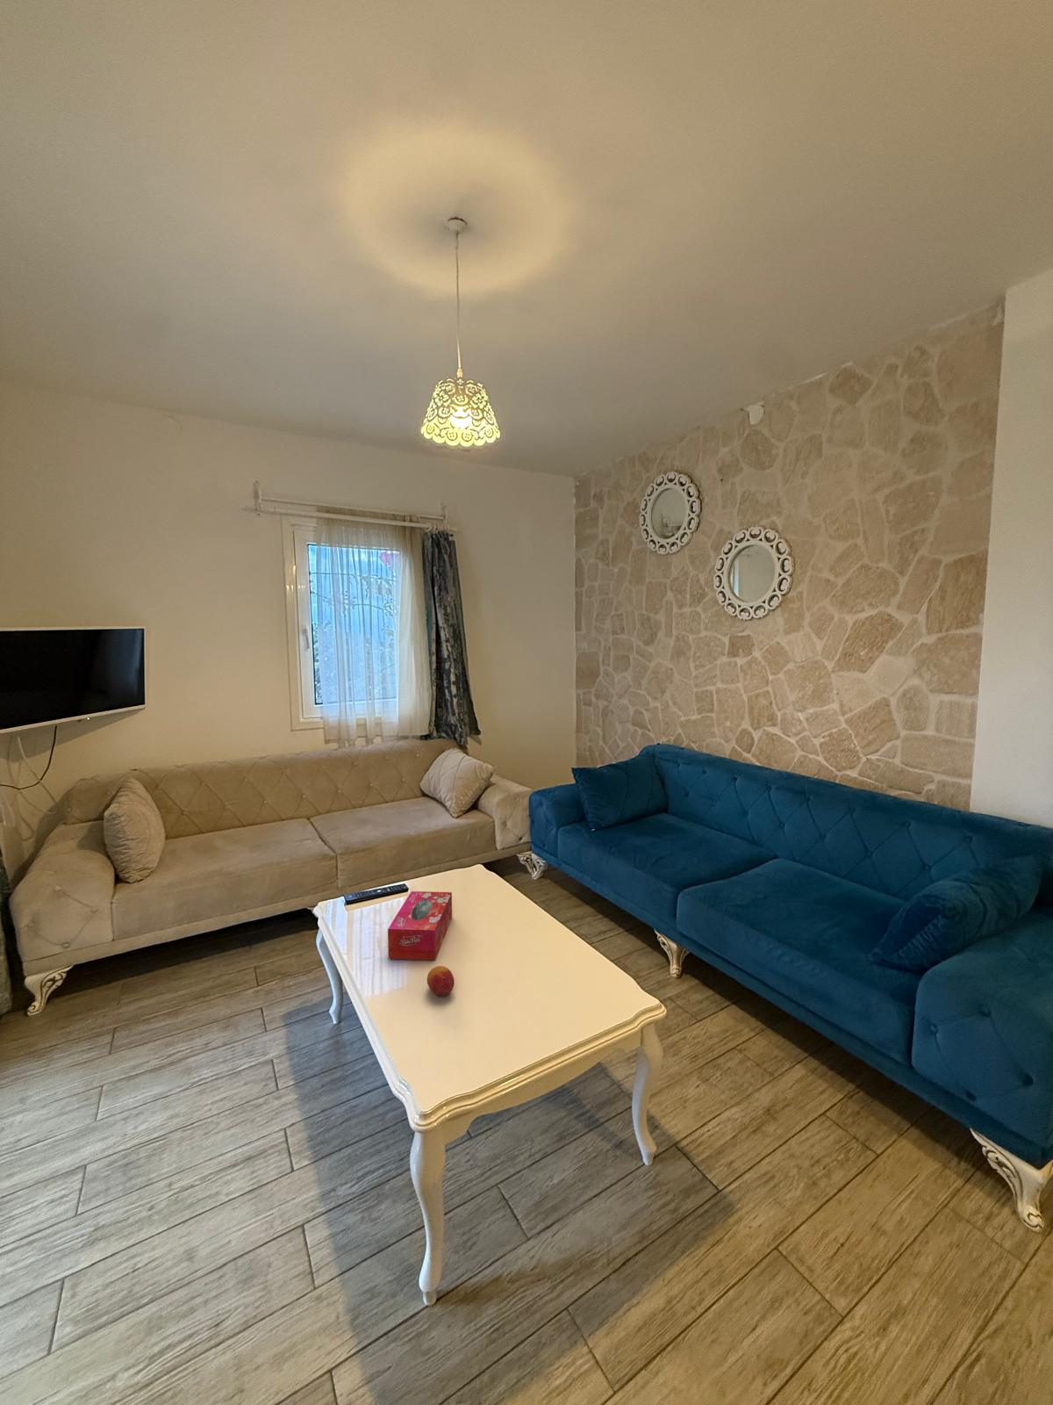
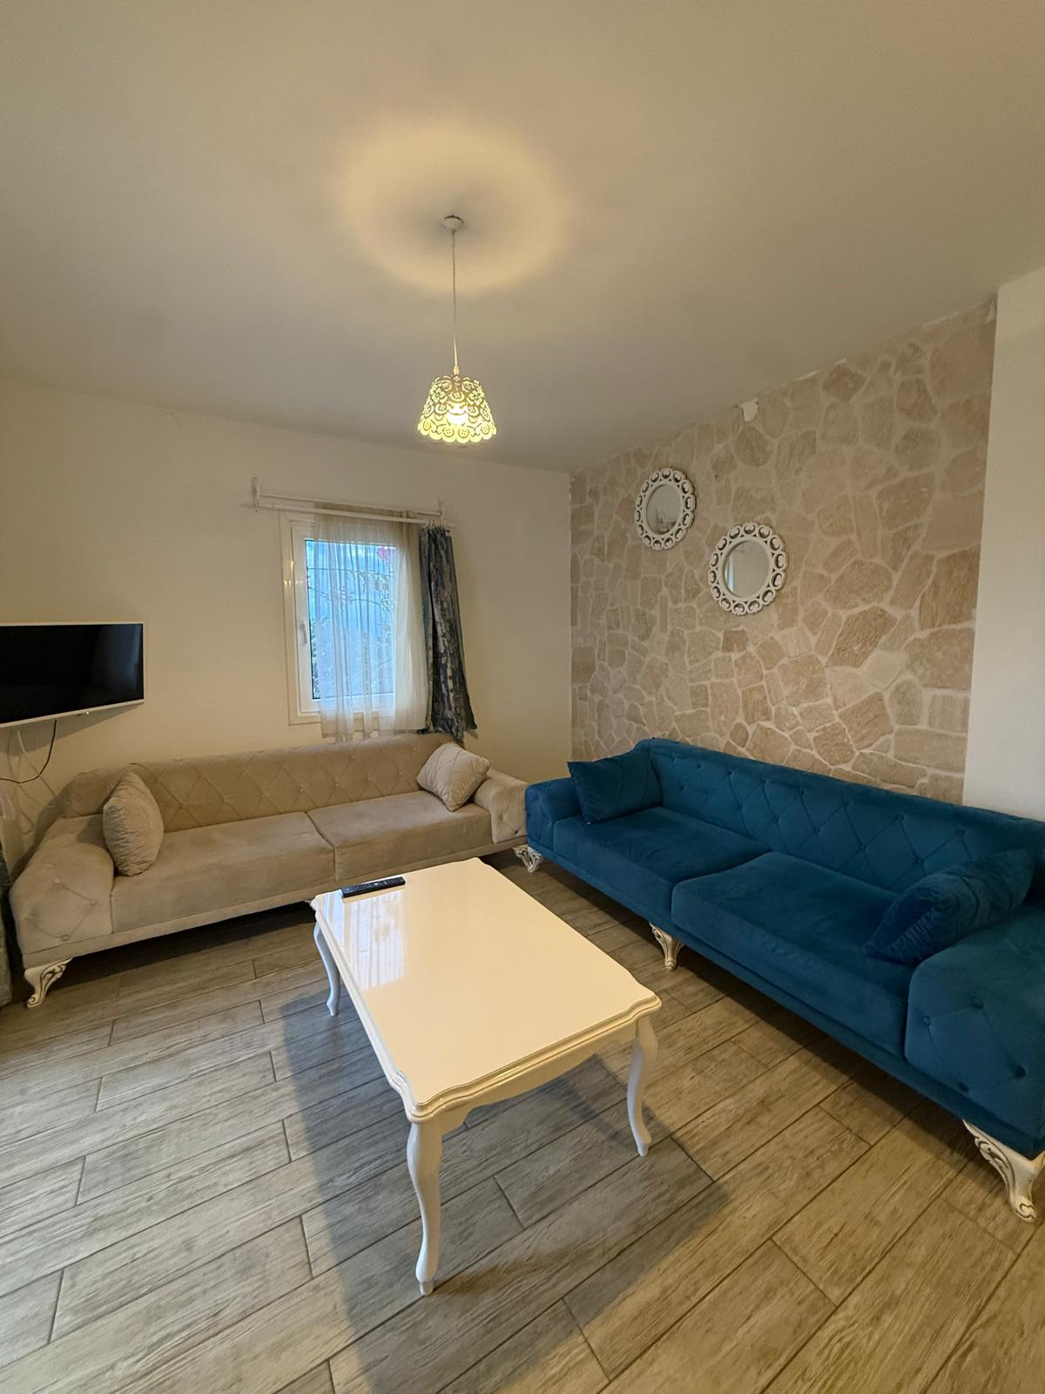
- tissue box [387,891,452,960]
- fruit [427,965,455,998]
